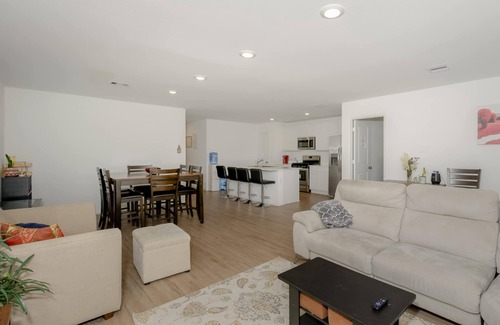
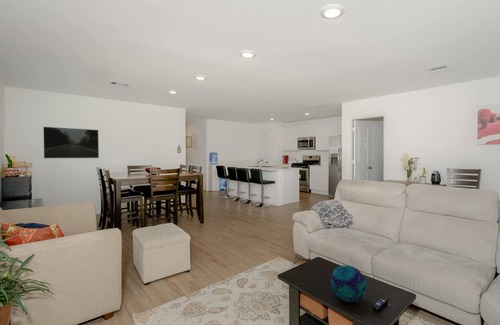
+ decorative ball [330,264,368,303]
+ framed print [42,126,100,159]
